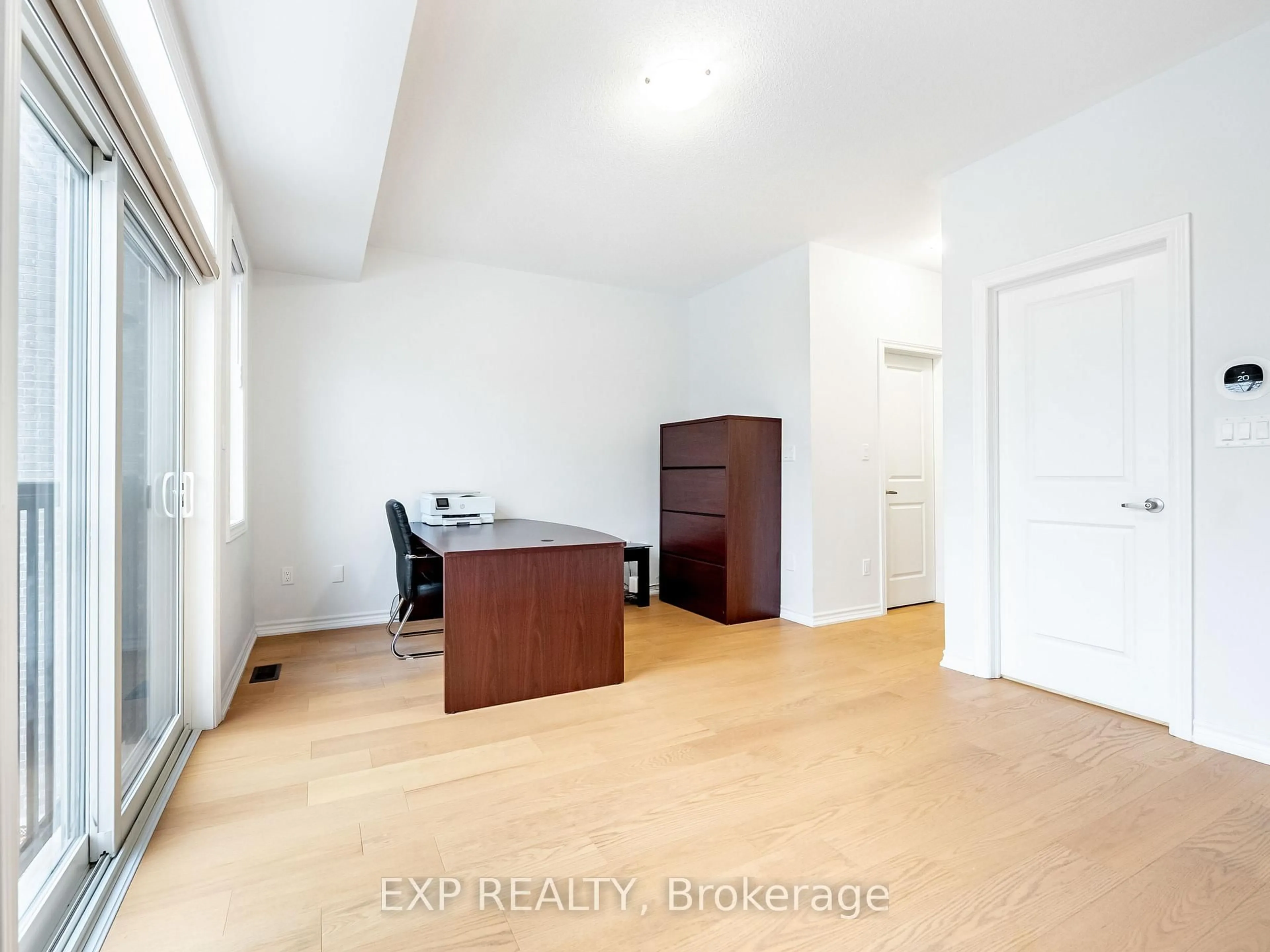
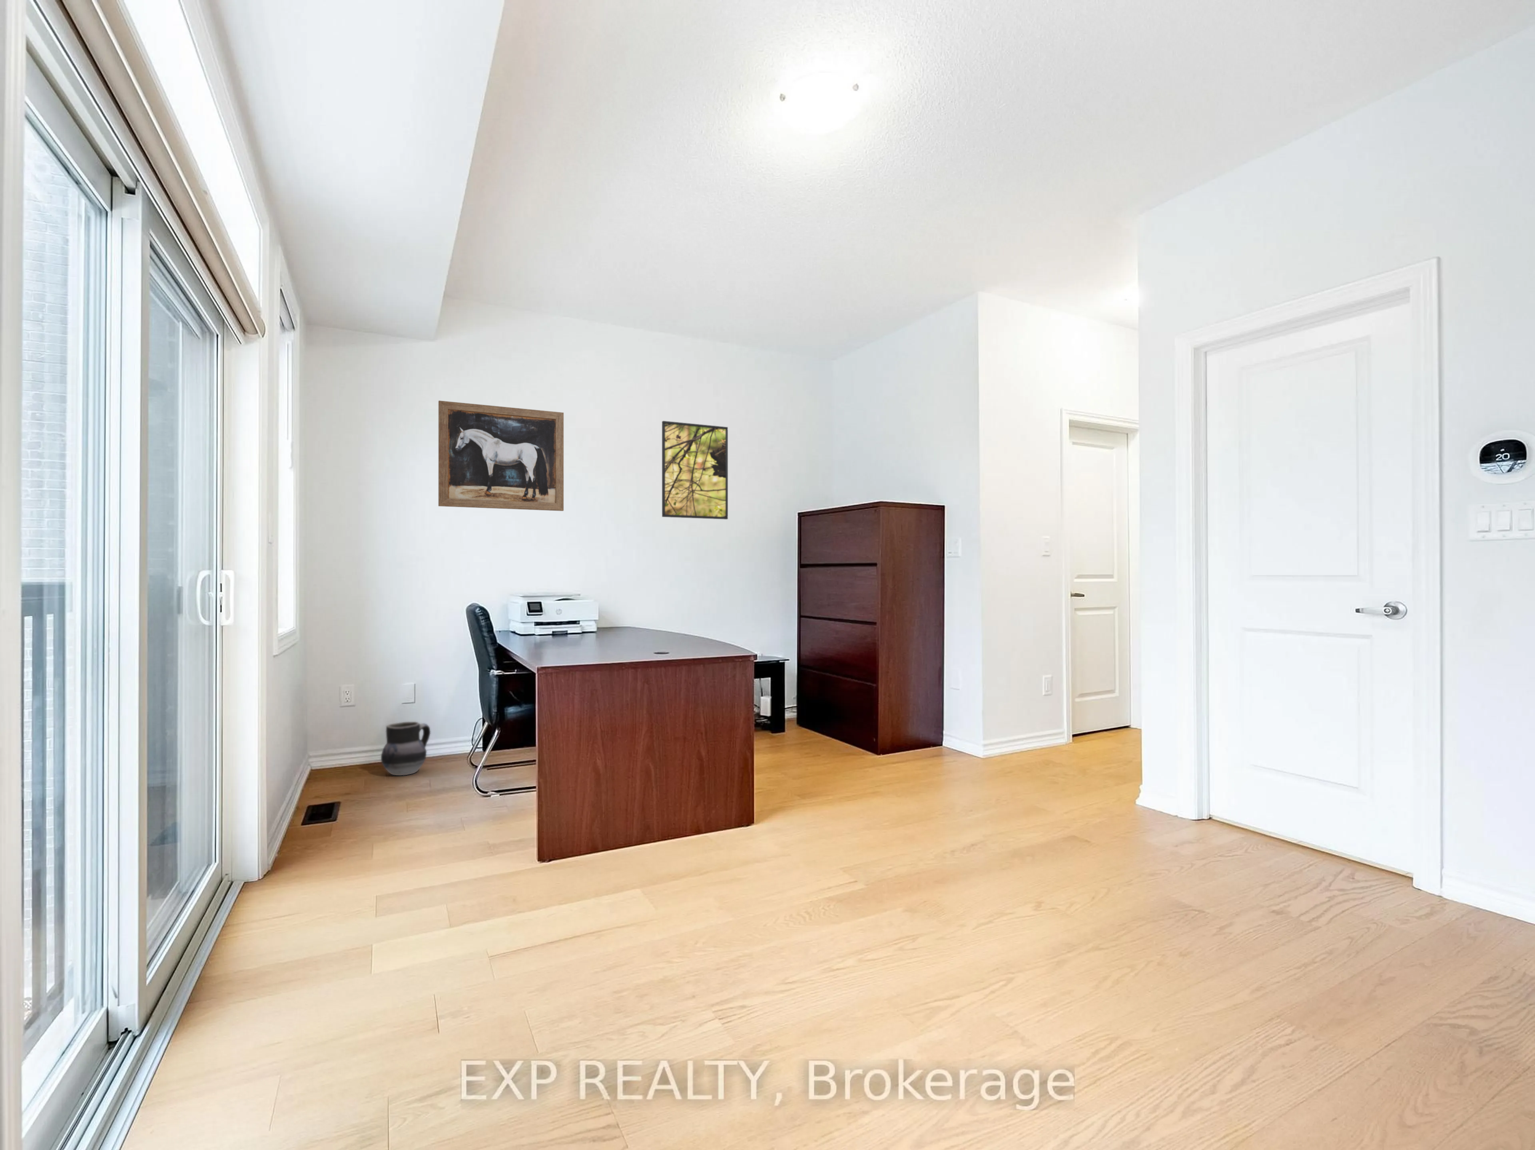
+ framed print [661,420,729,519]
+ ceramic jug [381,721,431,776]
+ wall art [438,400,564,511]
